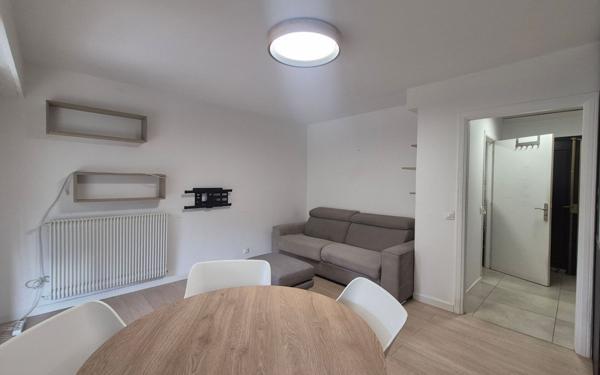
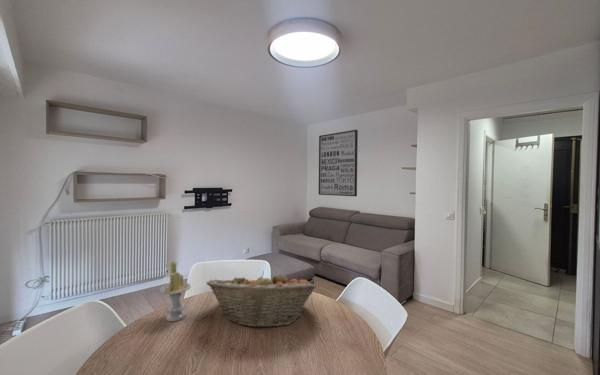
+ candle [159,260,192,323]
+ fruit basket [206,270,317,329]
+ wall art [318,129,359,197]
